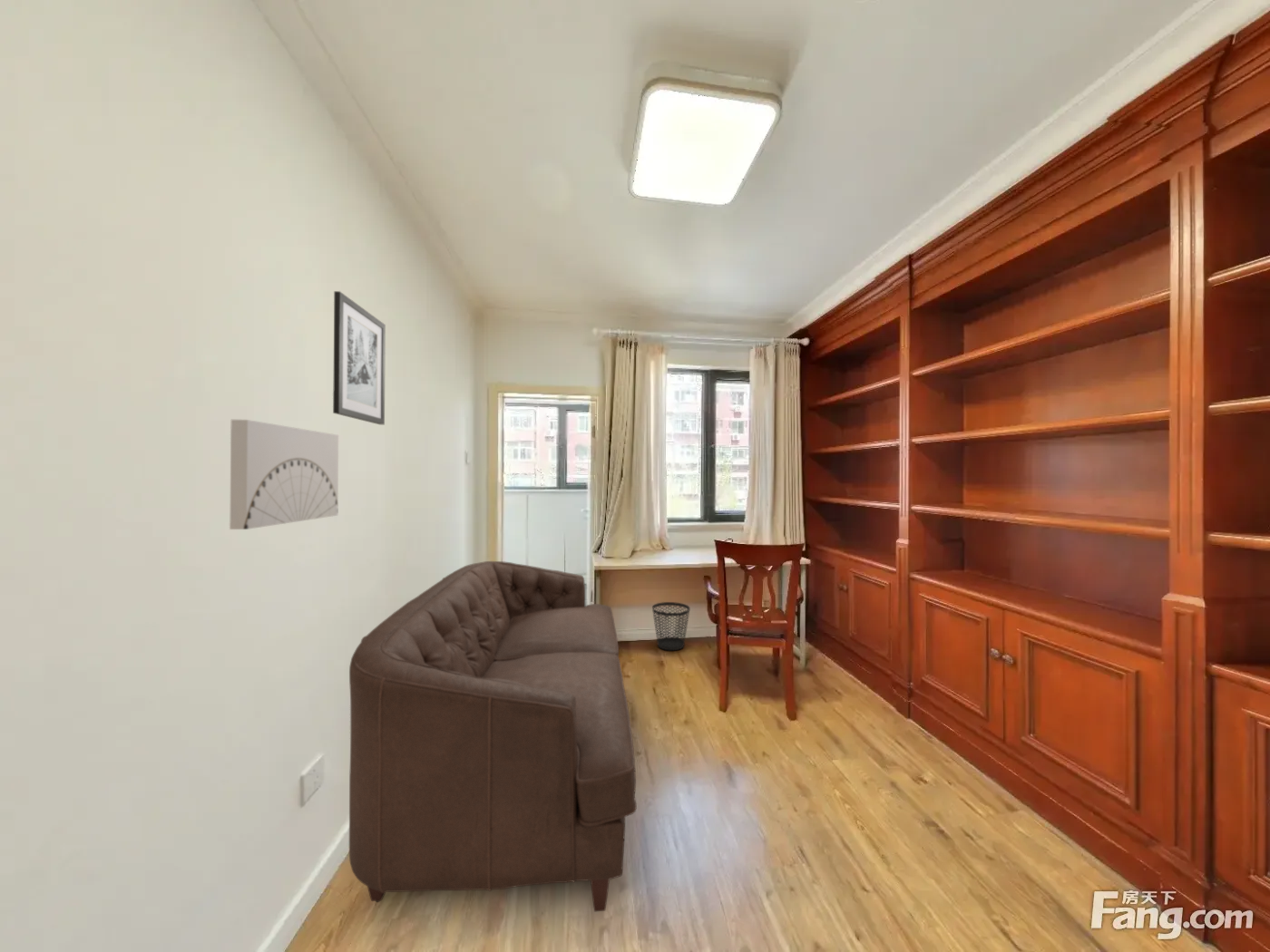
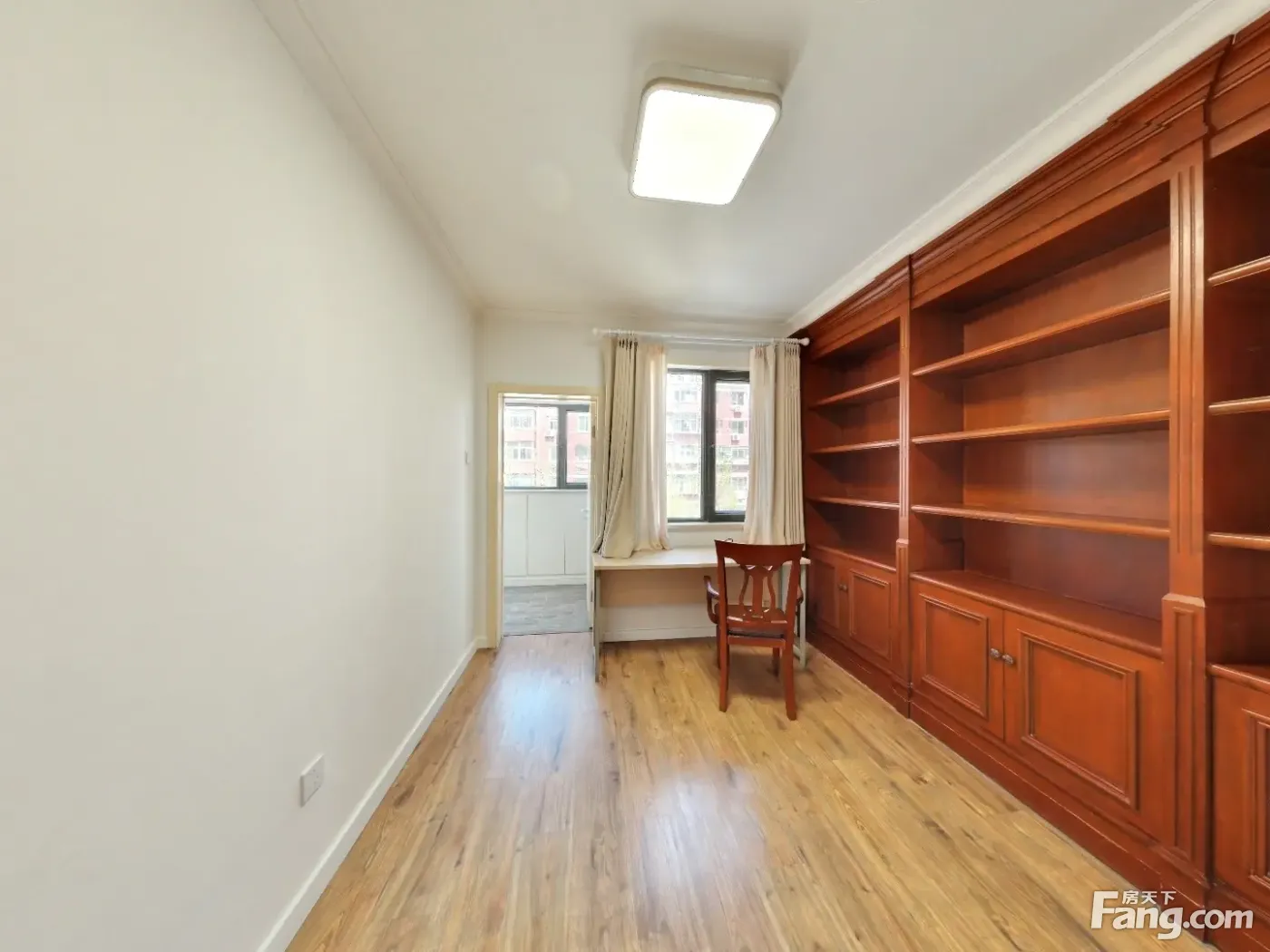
- wastebasket [651,601,691,651]
- sofa [348,560,638,912]
- wall art [332,290,386,425]
- wall art [229,419,339,530]
